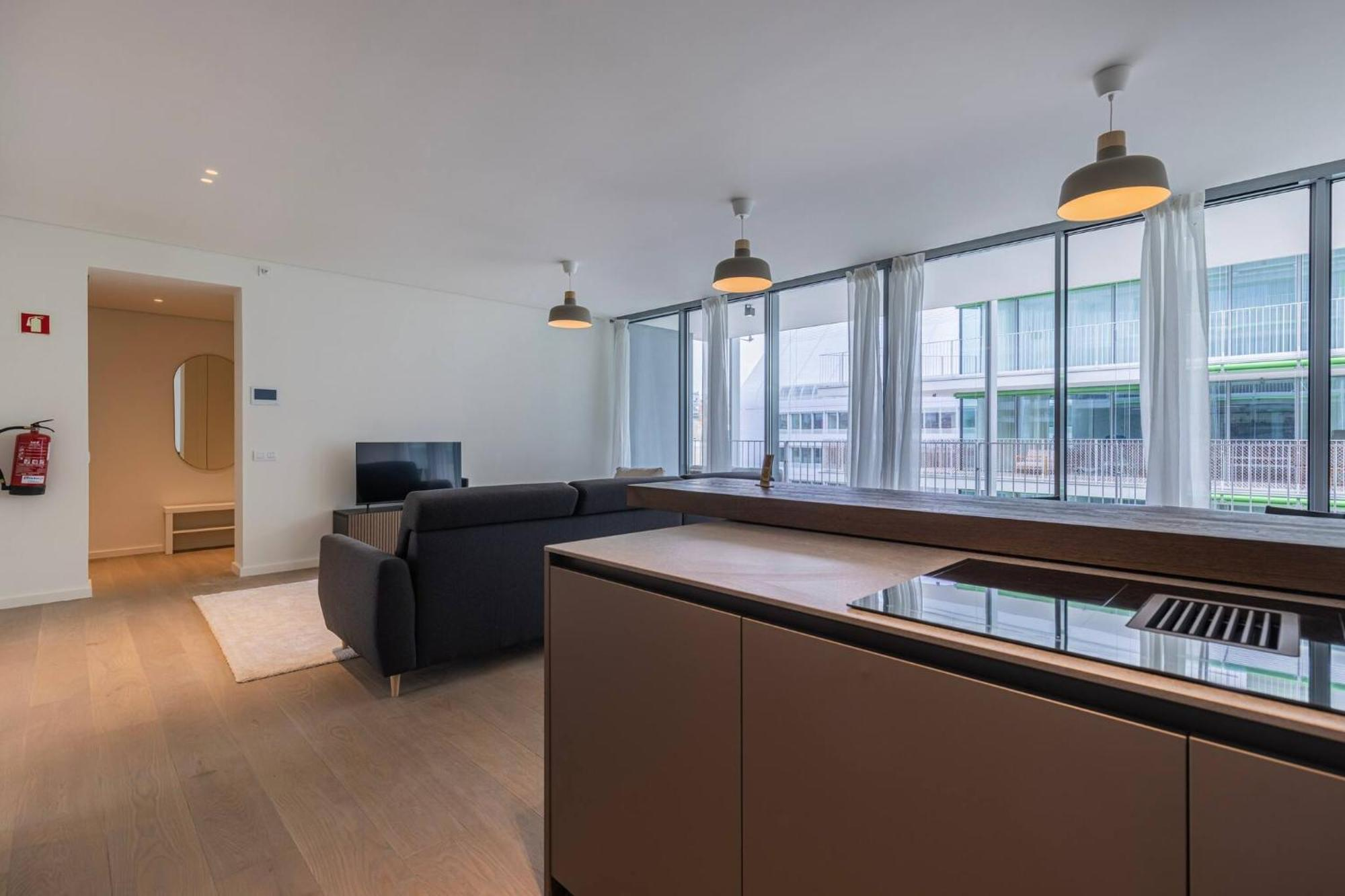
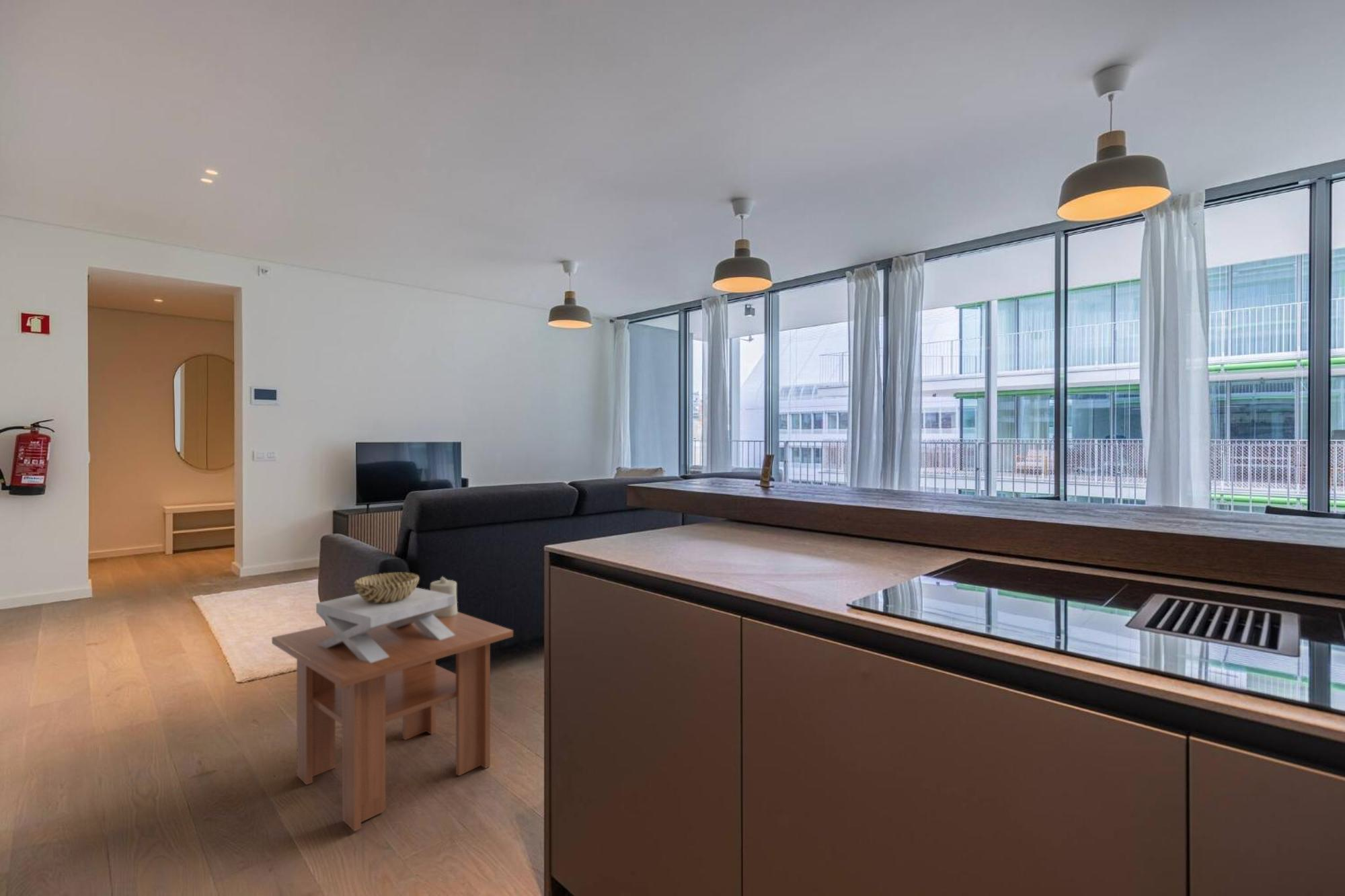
+ coffee table [271,611,514,832]
+ candle [430,575,458,617]
+ decorative bowl [315,572,455,663]
